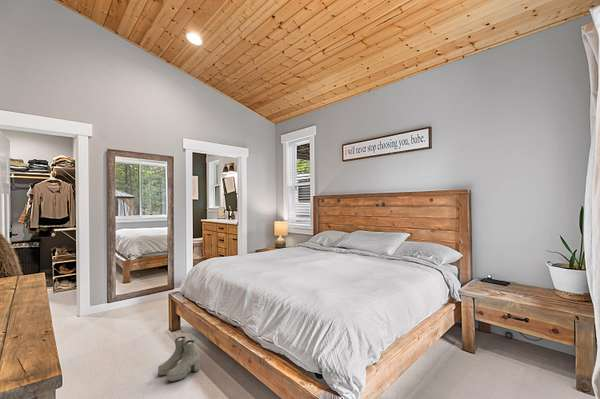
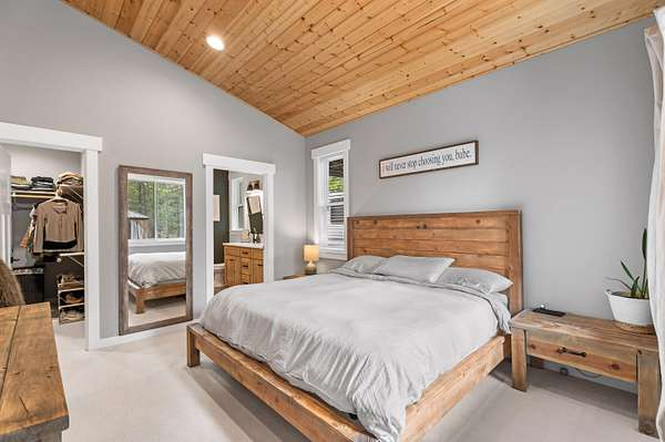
- boots [157,335,201,382]
